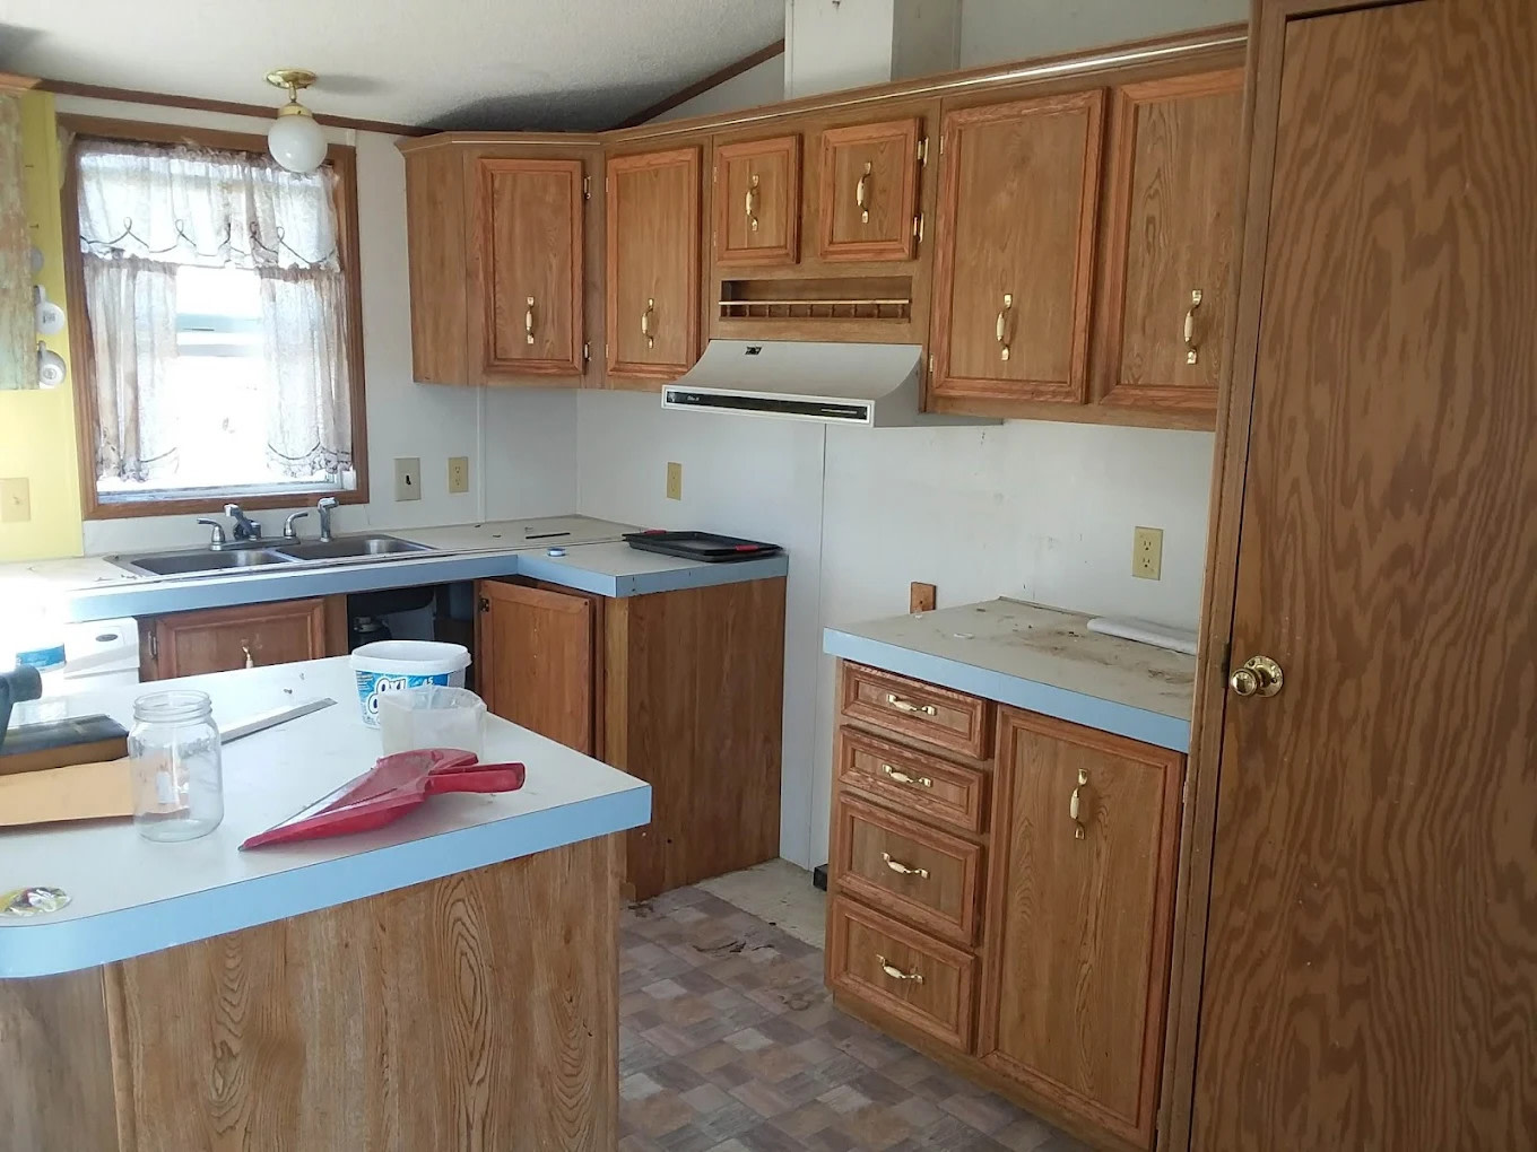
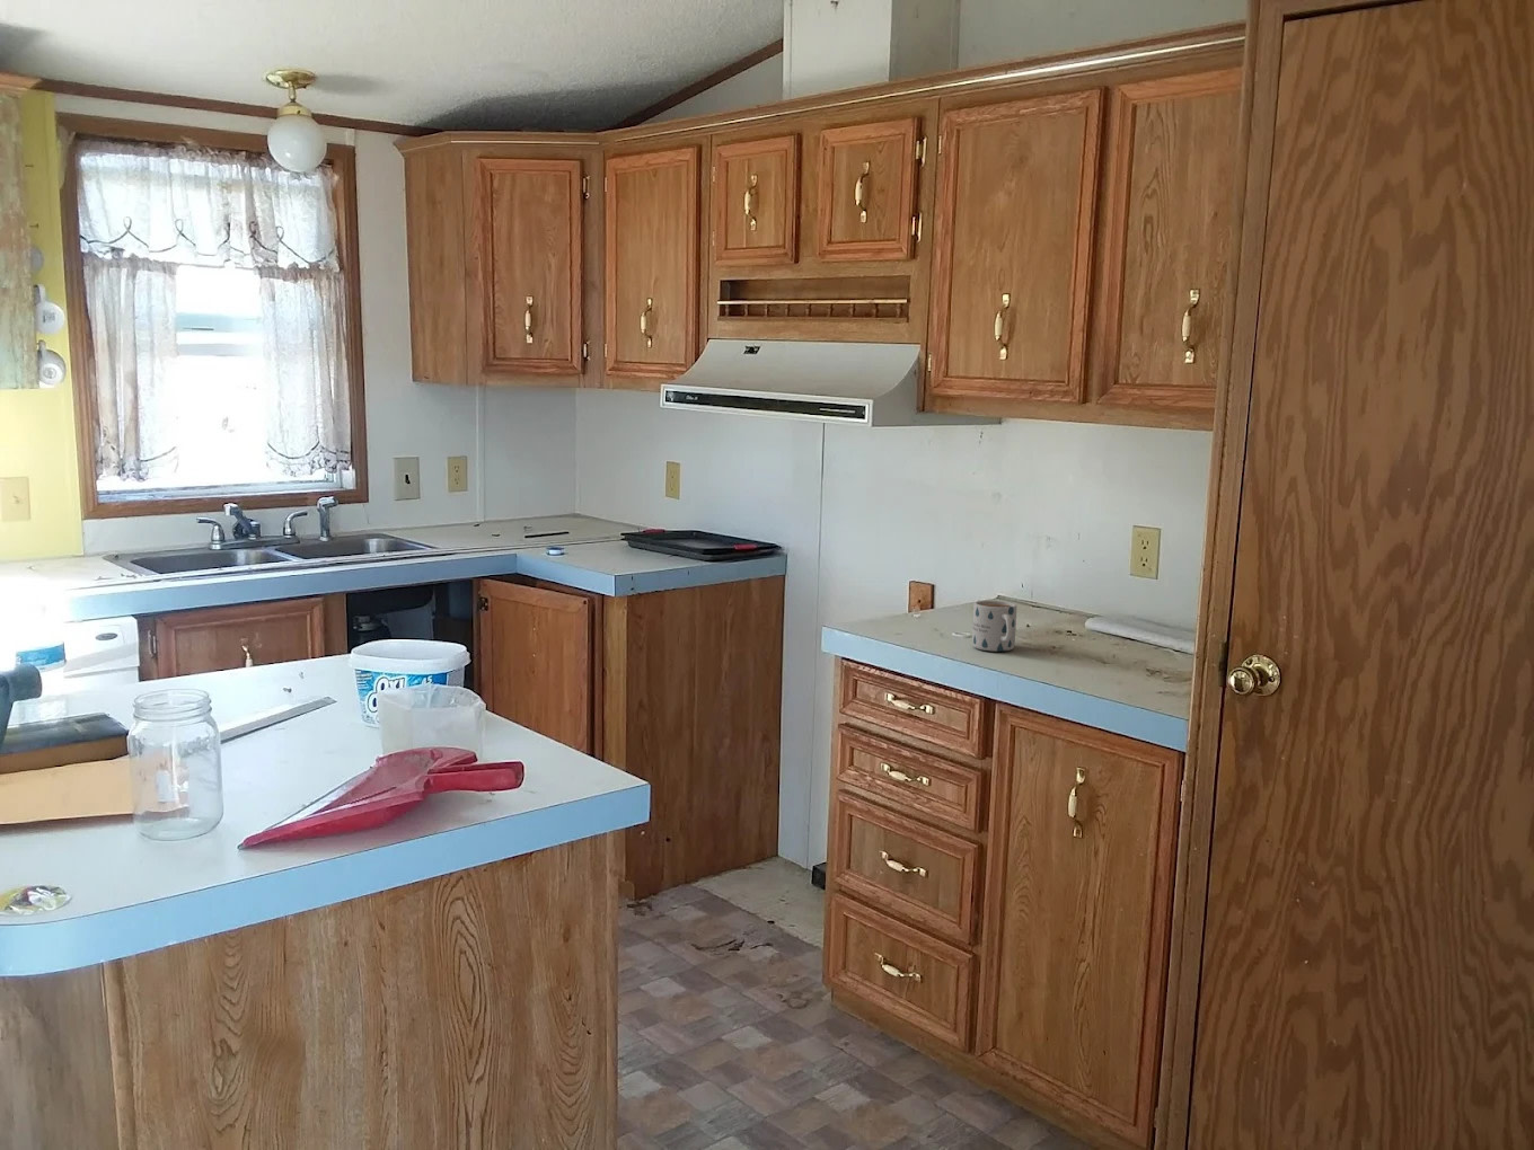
+ mug [971,600,1018,652]
